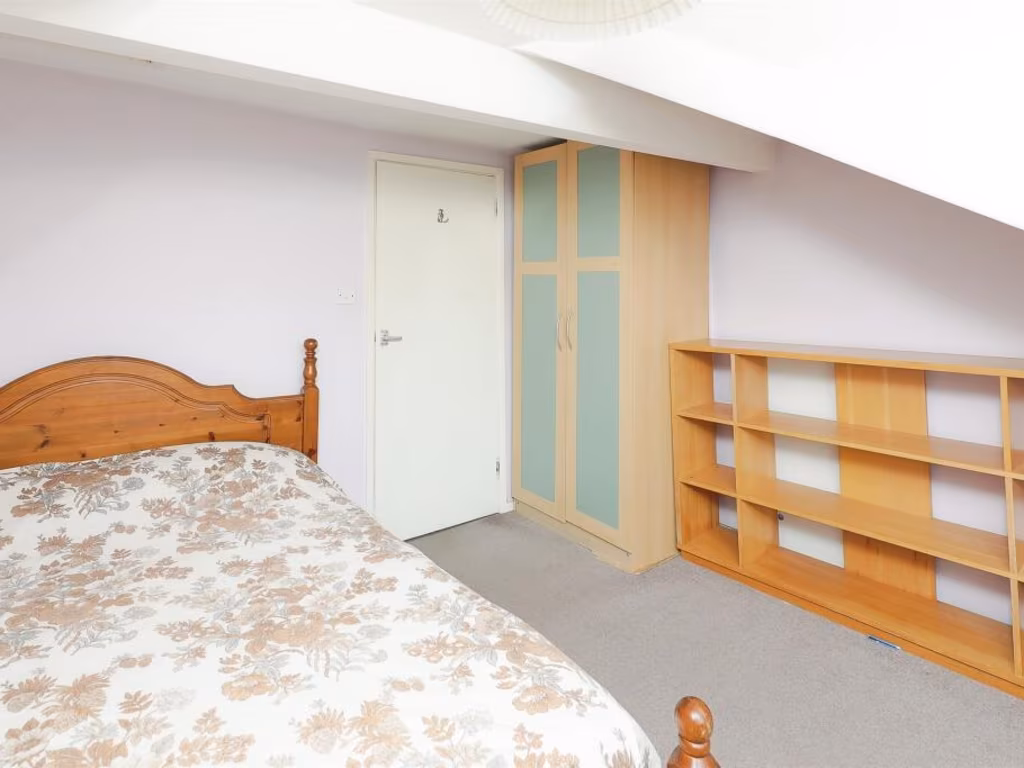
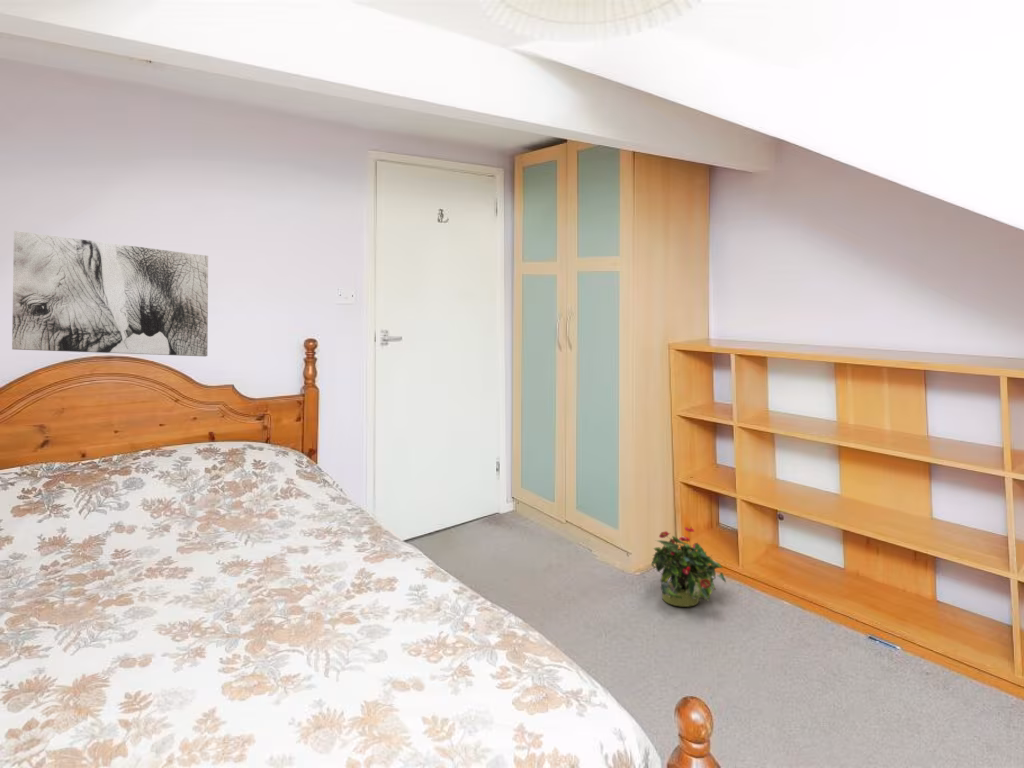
+ potted plant [650,526,727,608]
+ wall art [11,230,209,357]
